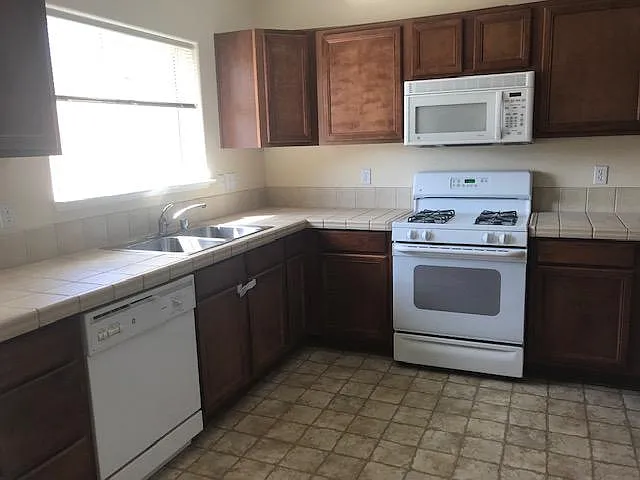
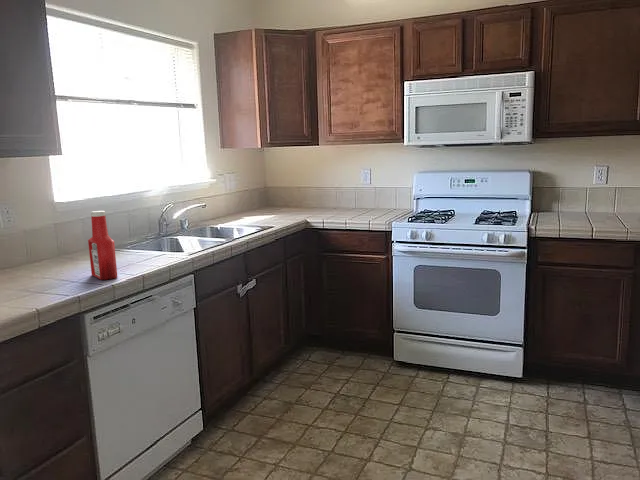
+ soap bottle [87,210,118,281]
